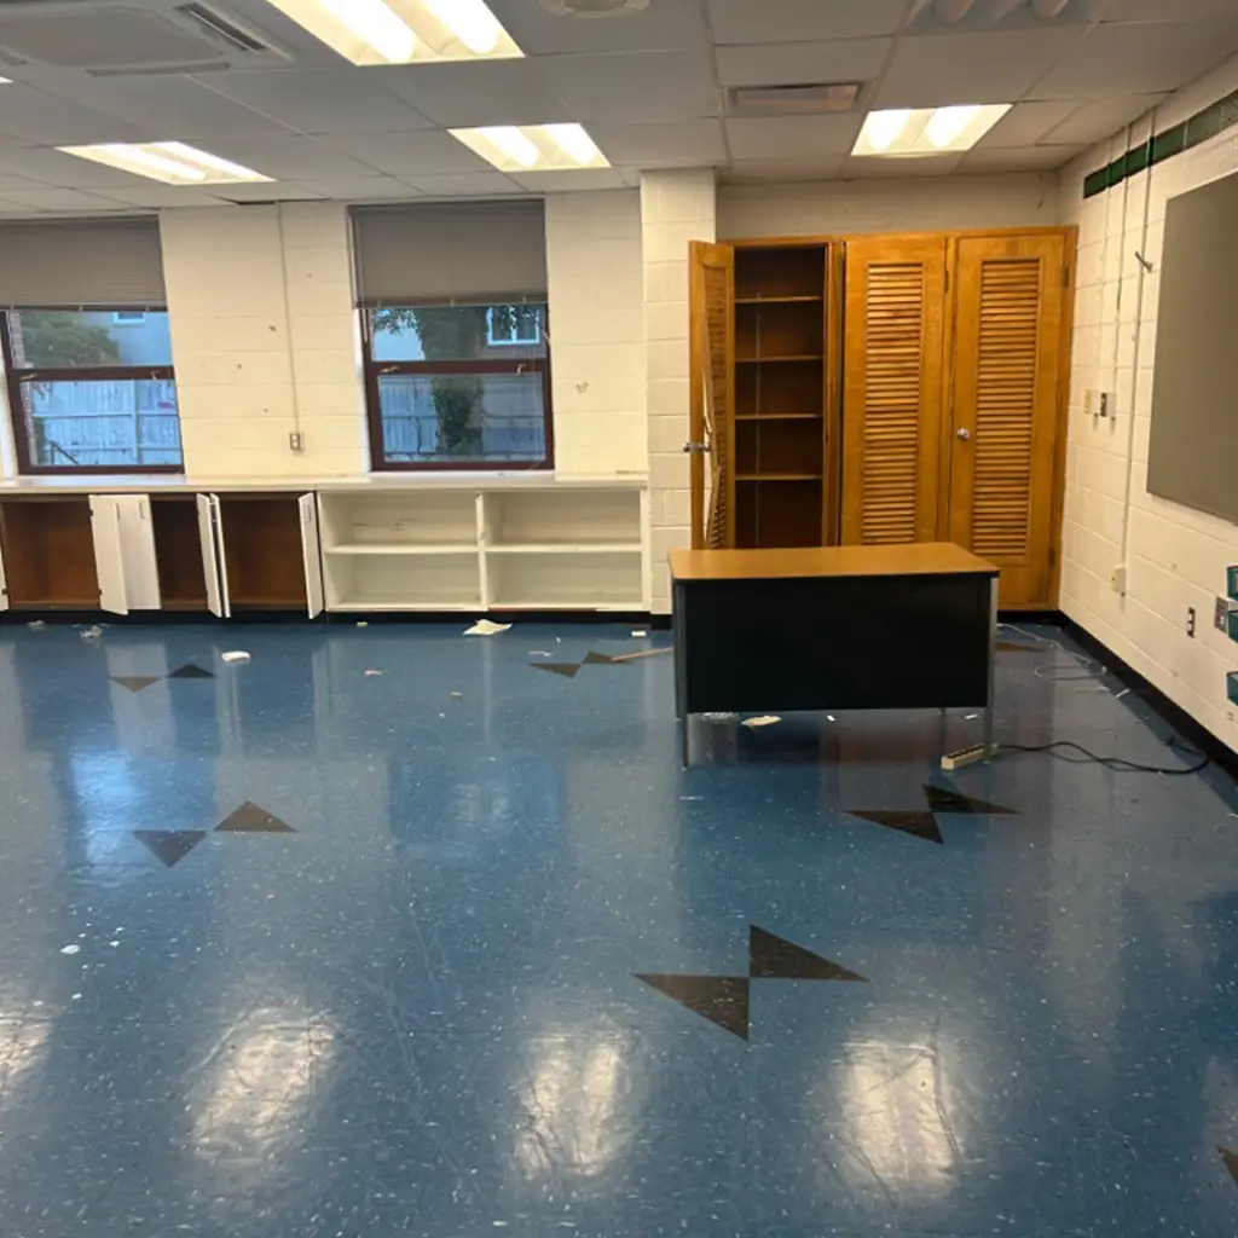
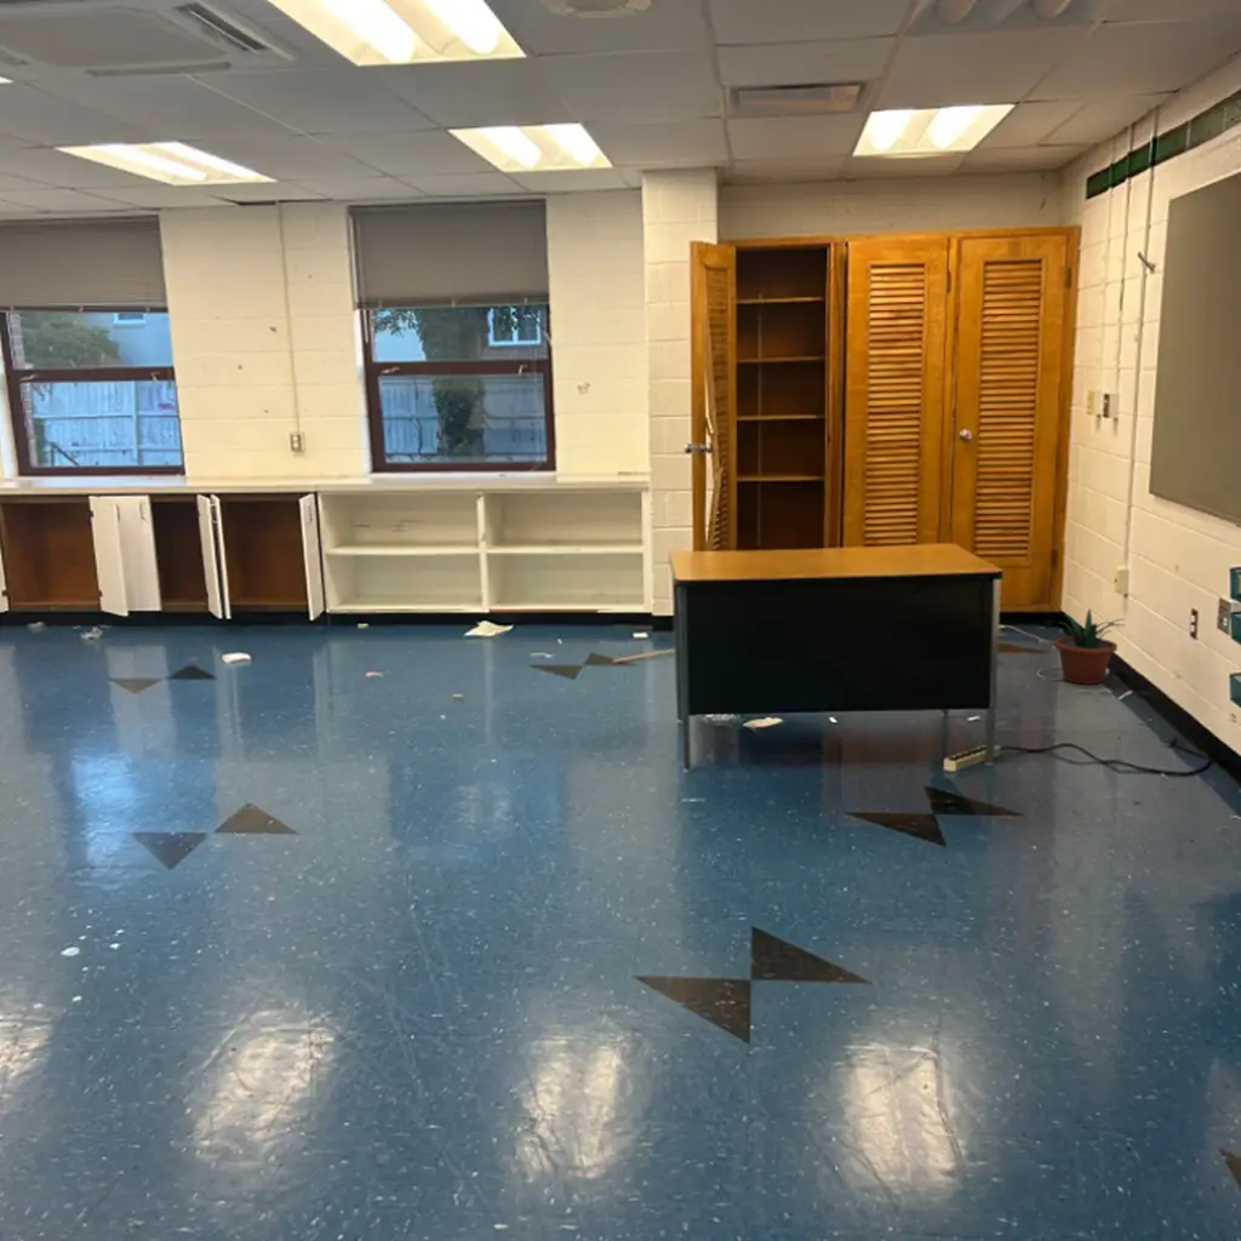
+ potted plant [1053,608,1126,686]
